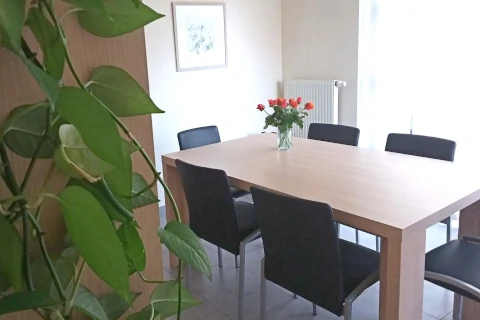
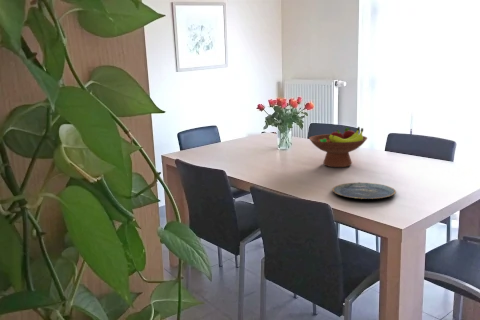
+ fruit bowl [308,126,368,168]
+ plate [331,182,397,200]
